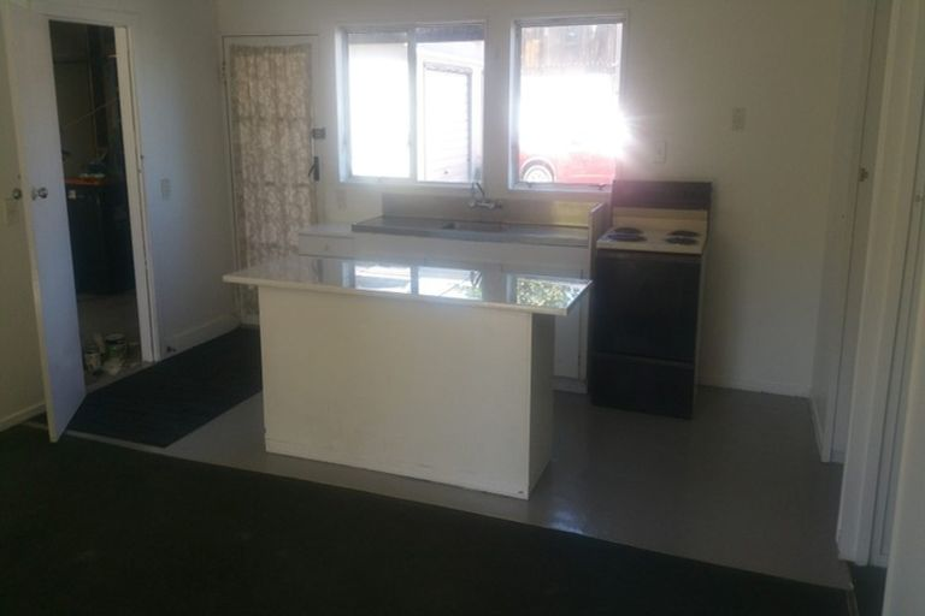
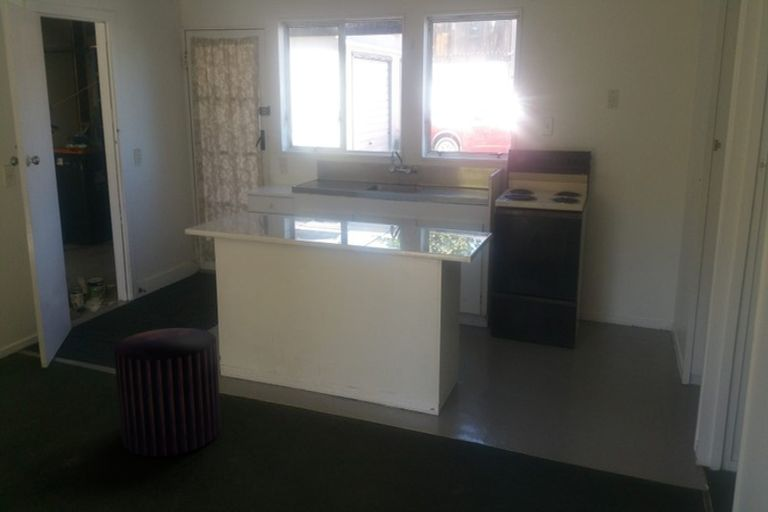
+ stool [113,327,222,458]
